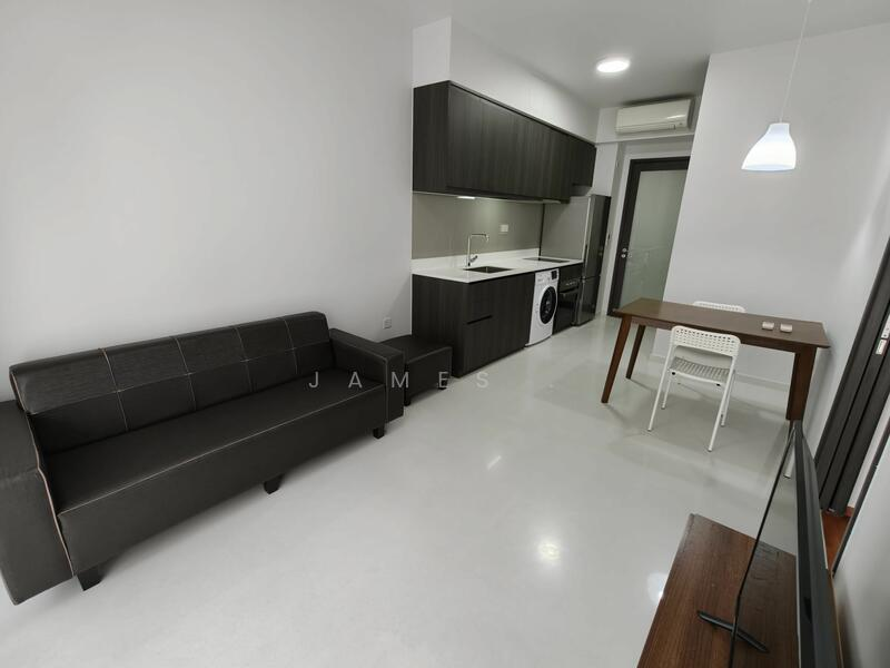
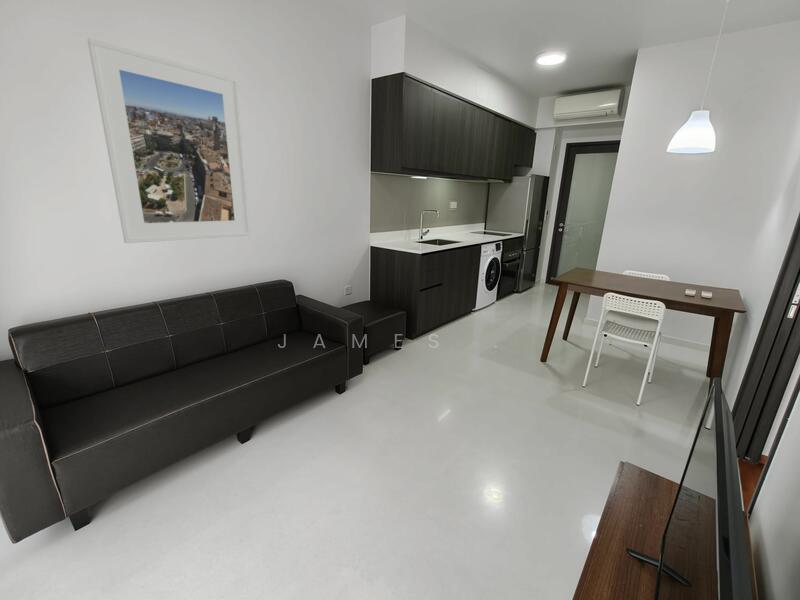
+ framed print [86,37,252,244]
